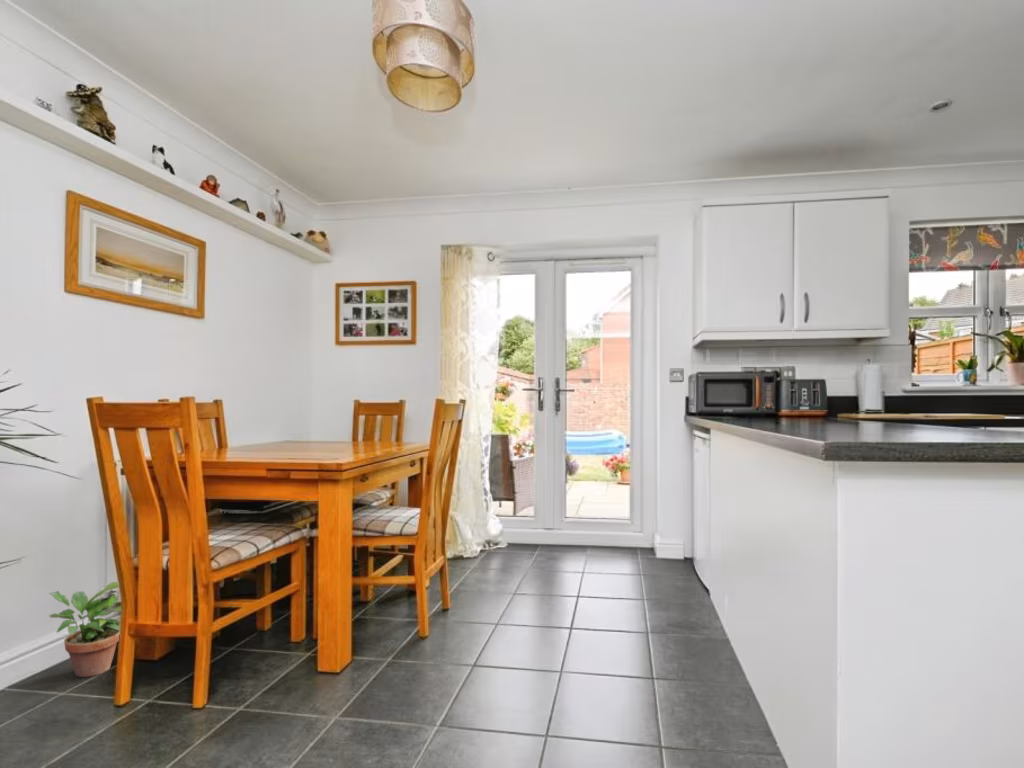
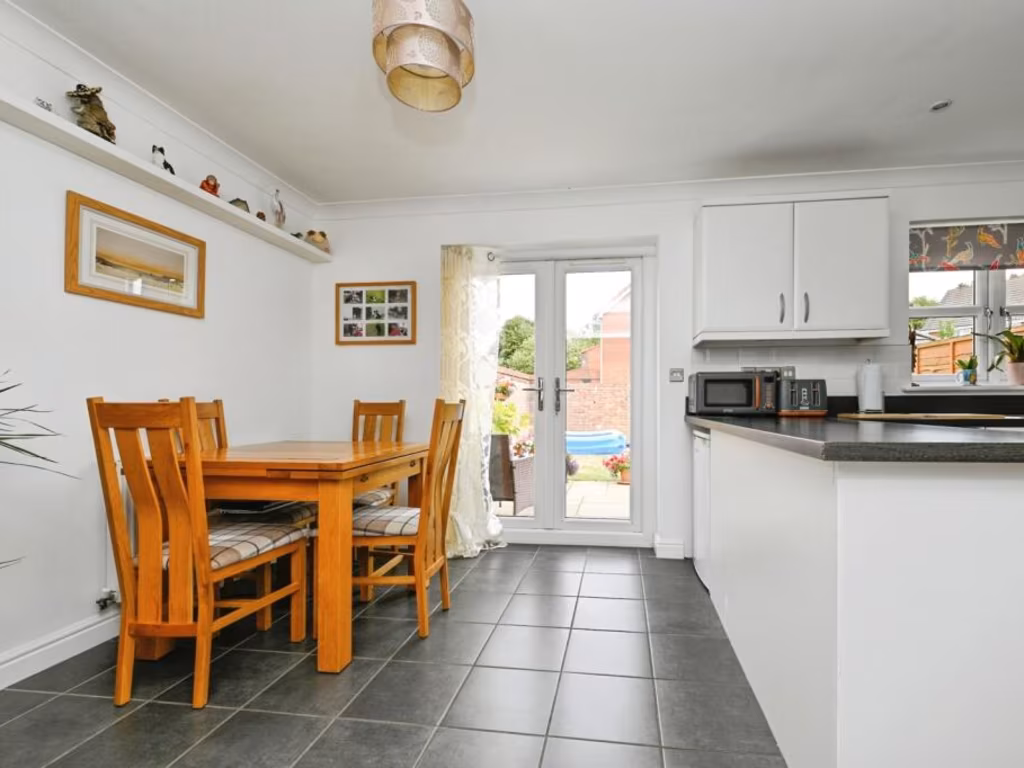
- potted plant [48,581,122,678]
